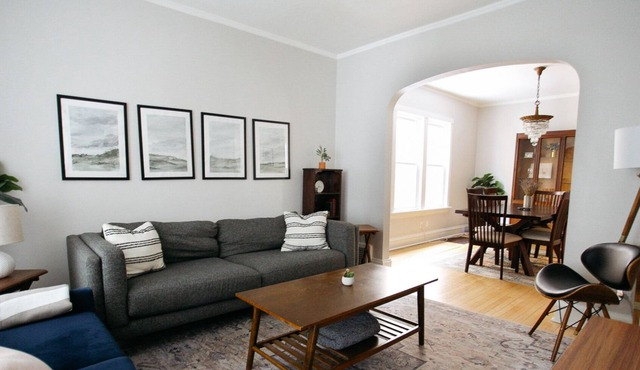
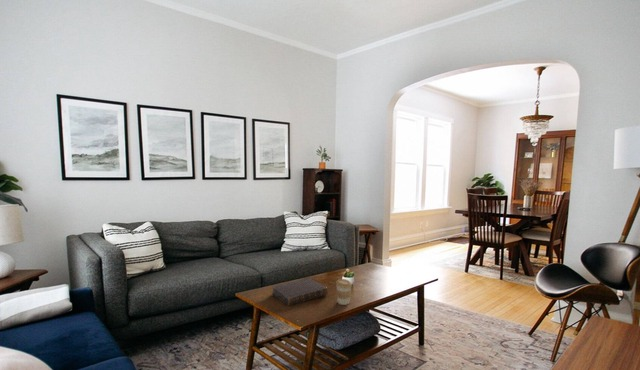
+ coffee cup [335,278,353,306]
+ book [271,277,329,307]
